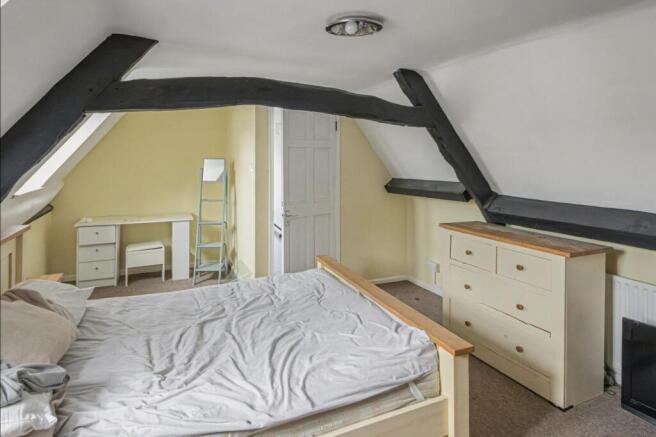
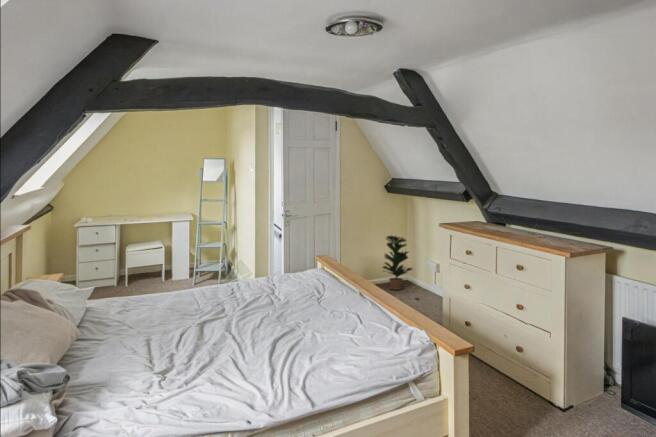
+ potted plant [381,234,414,291]
